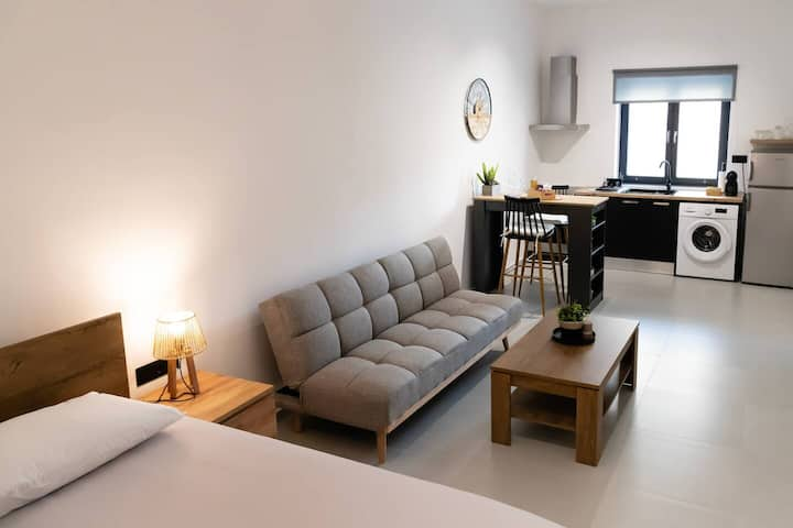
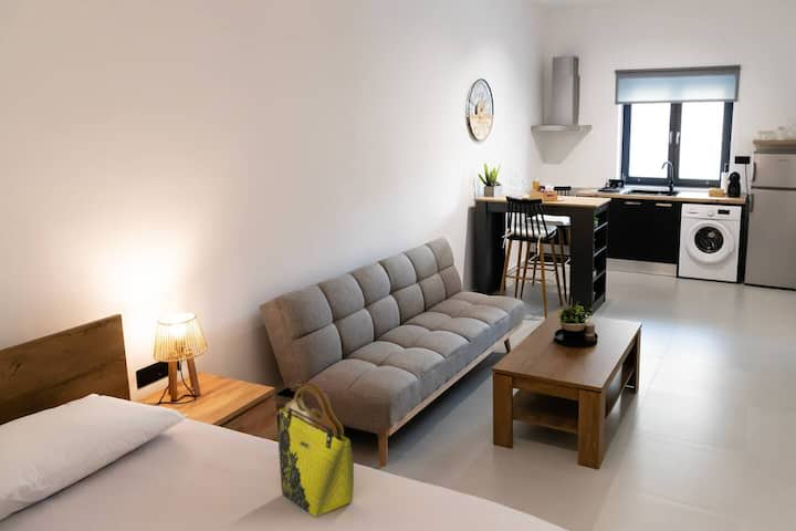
+ tote bag [277,383,355,518]
